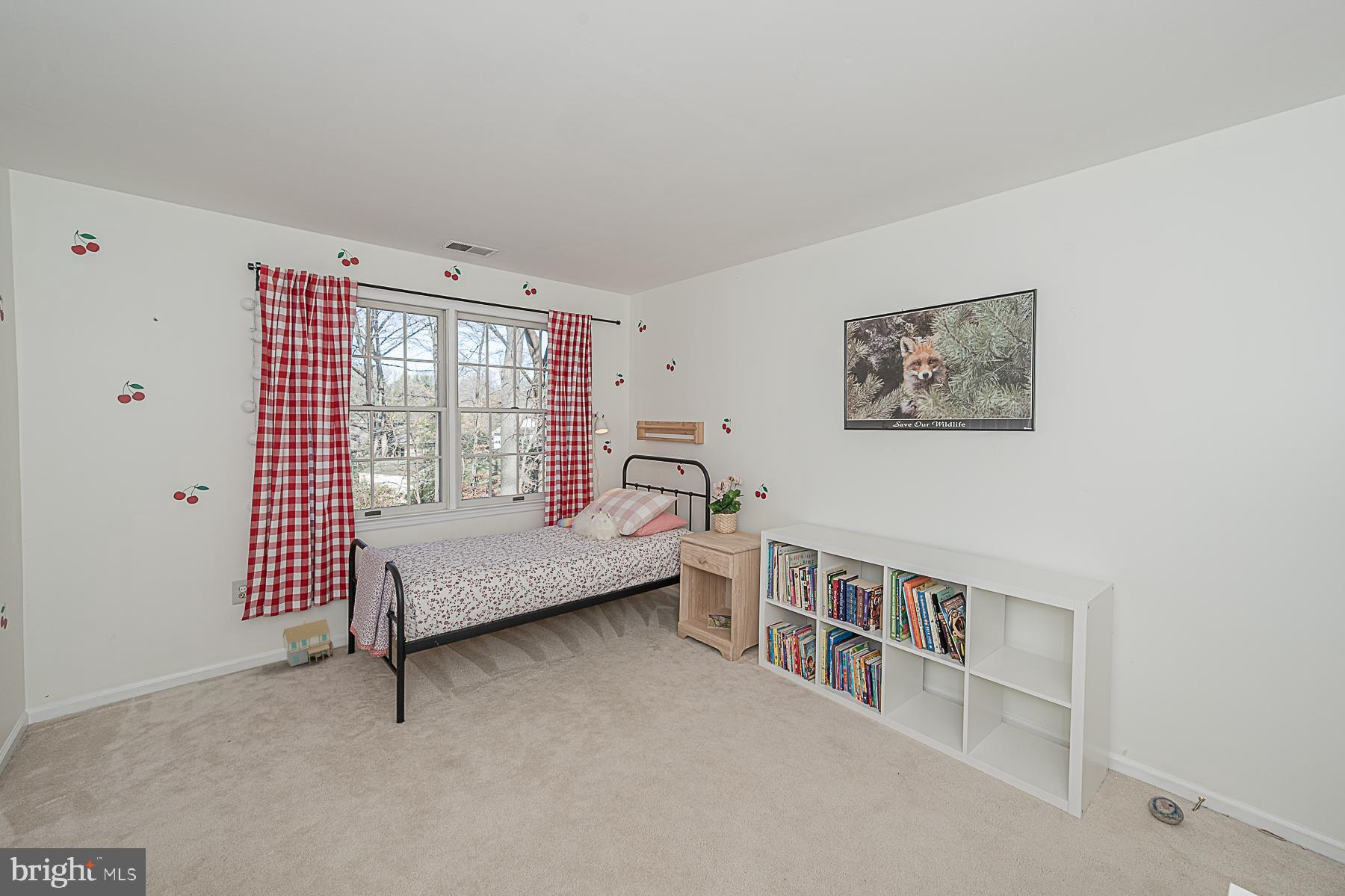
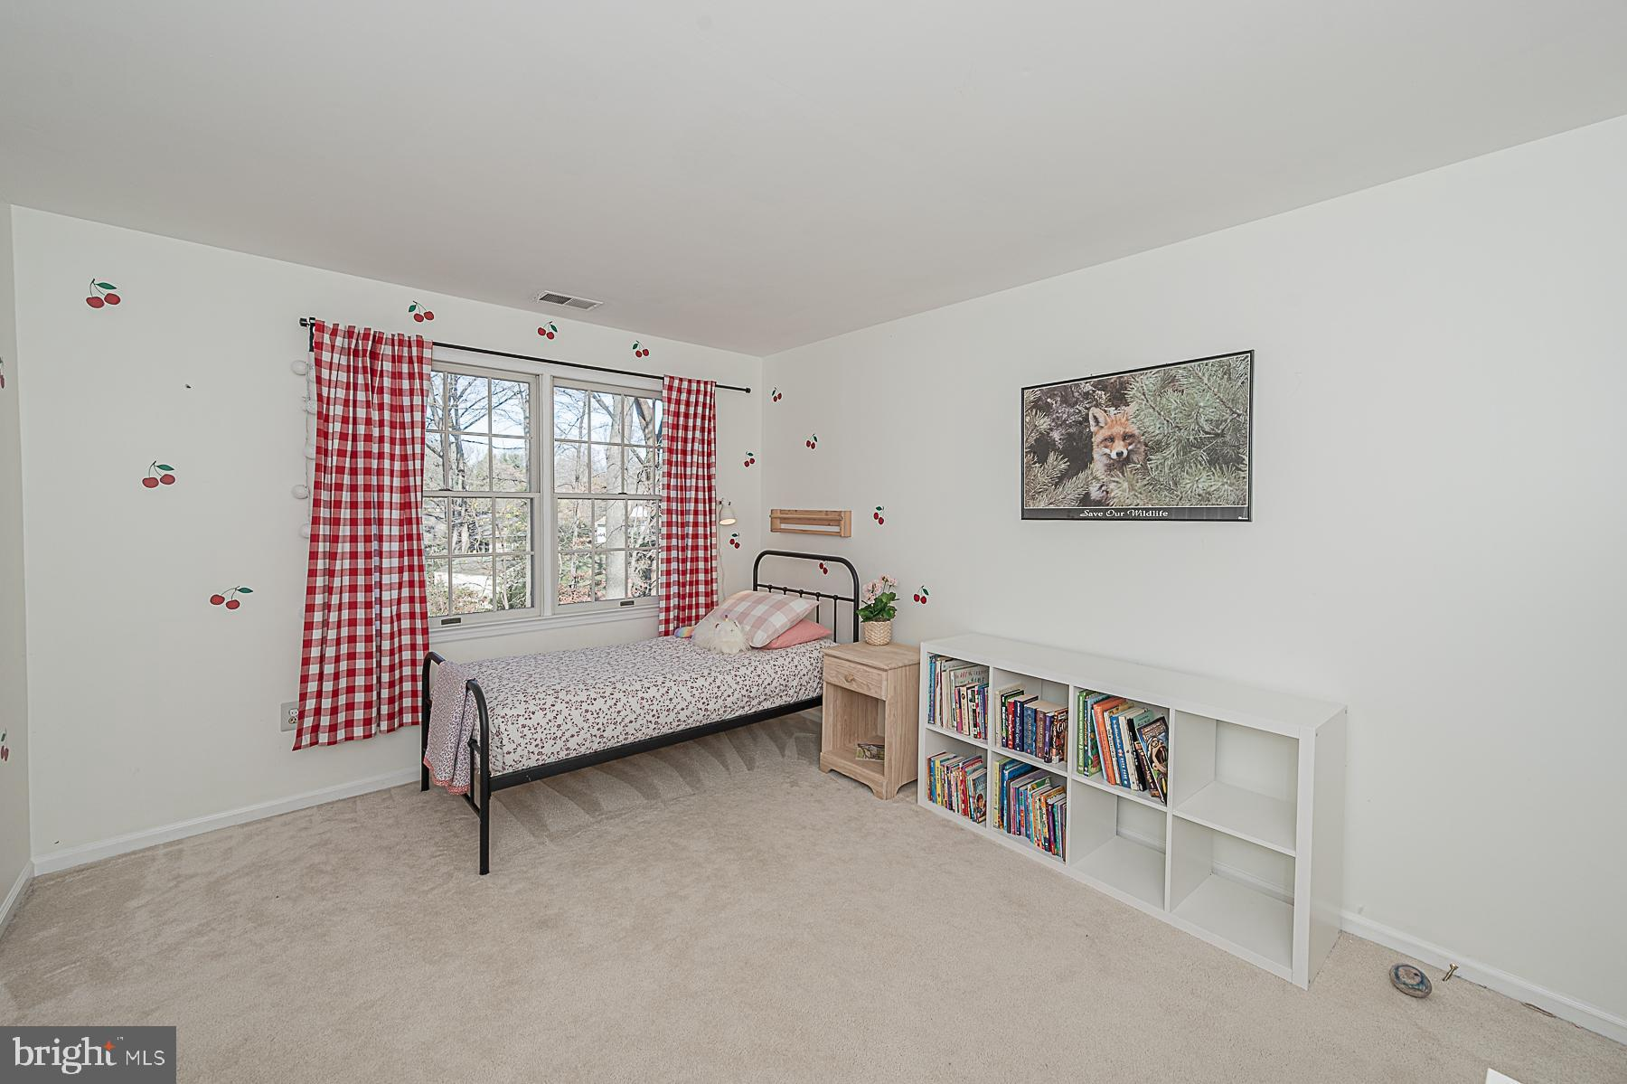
- toy house [282,617,335,667]
